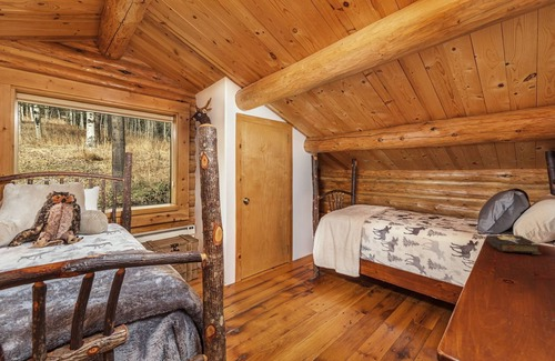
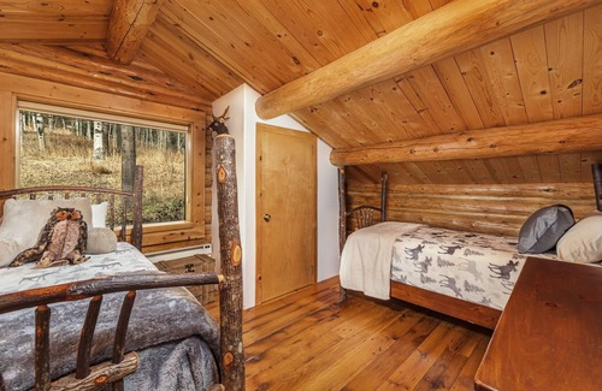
- hardback book [485,234,542,255]
